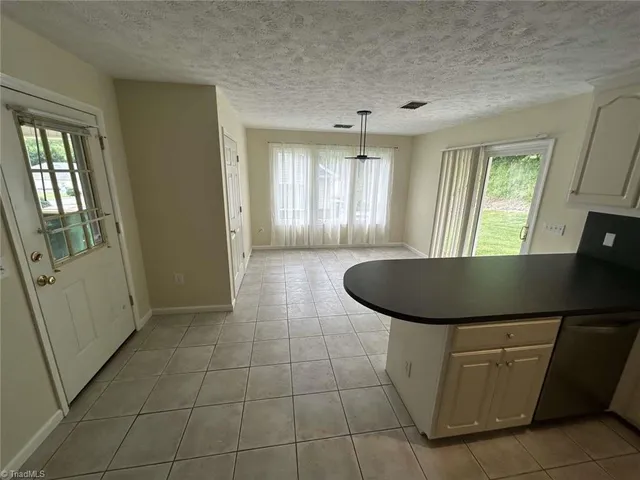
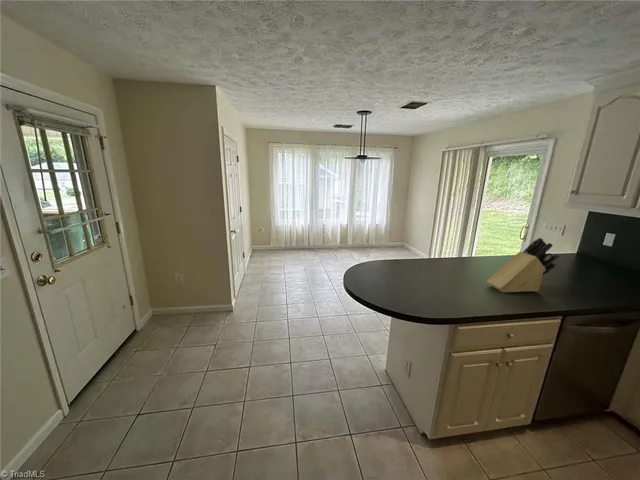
+ knife block [486,237,561,293]
